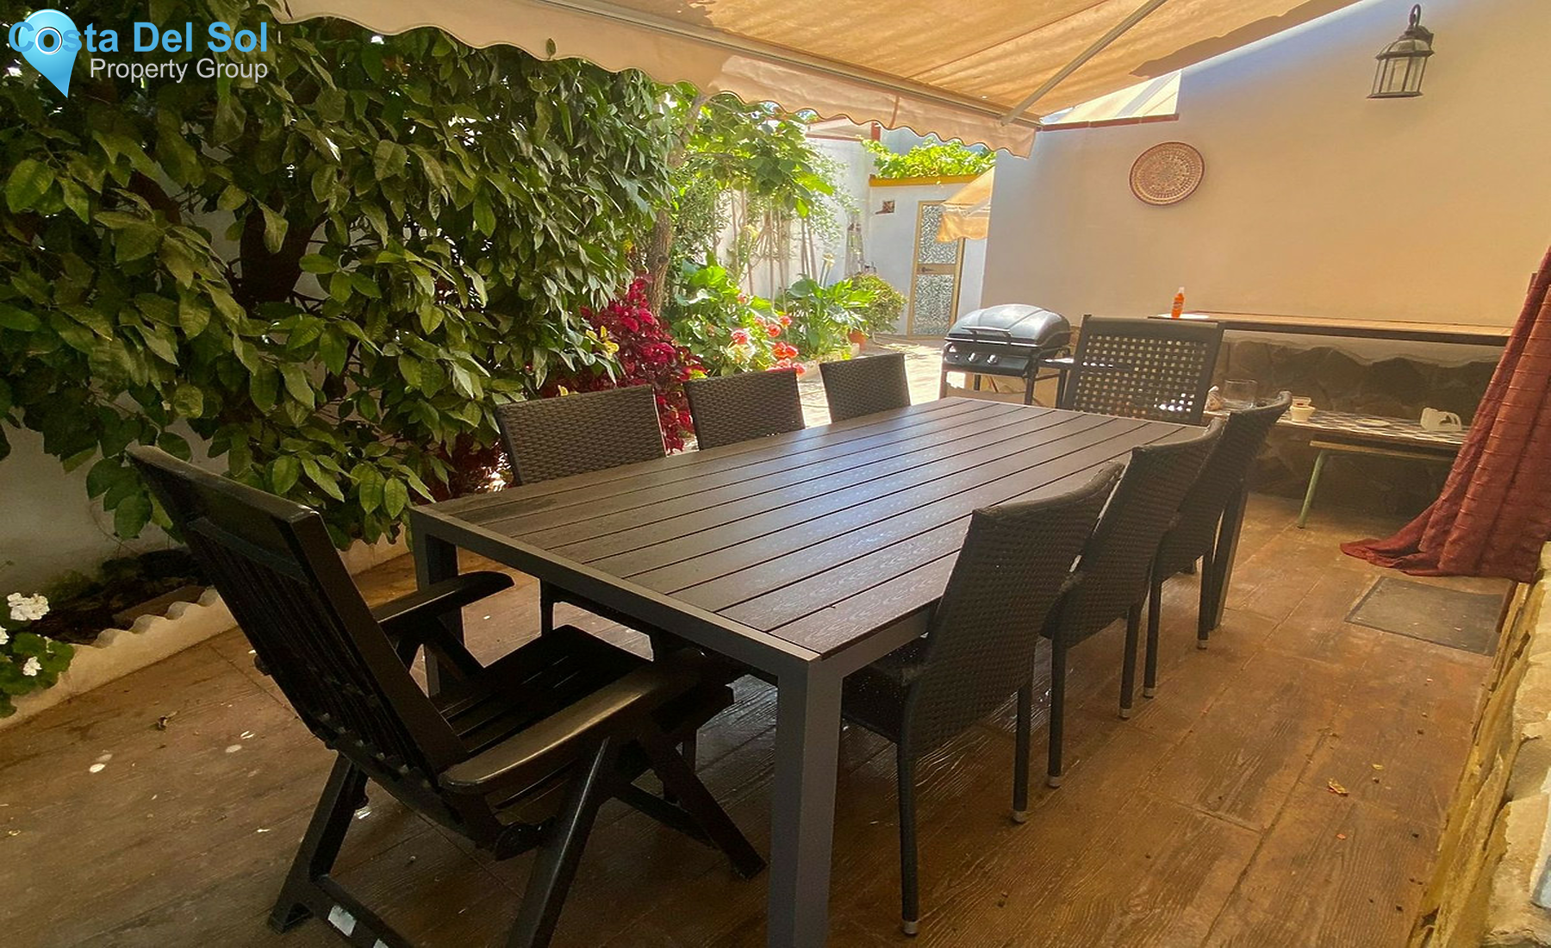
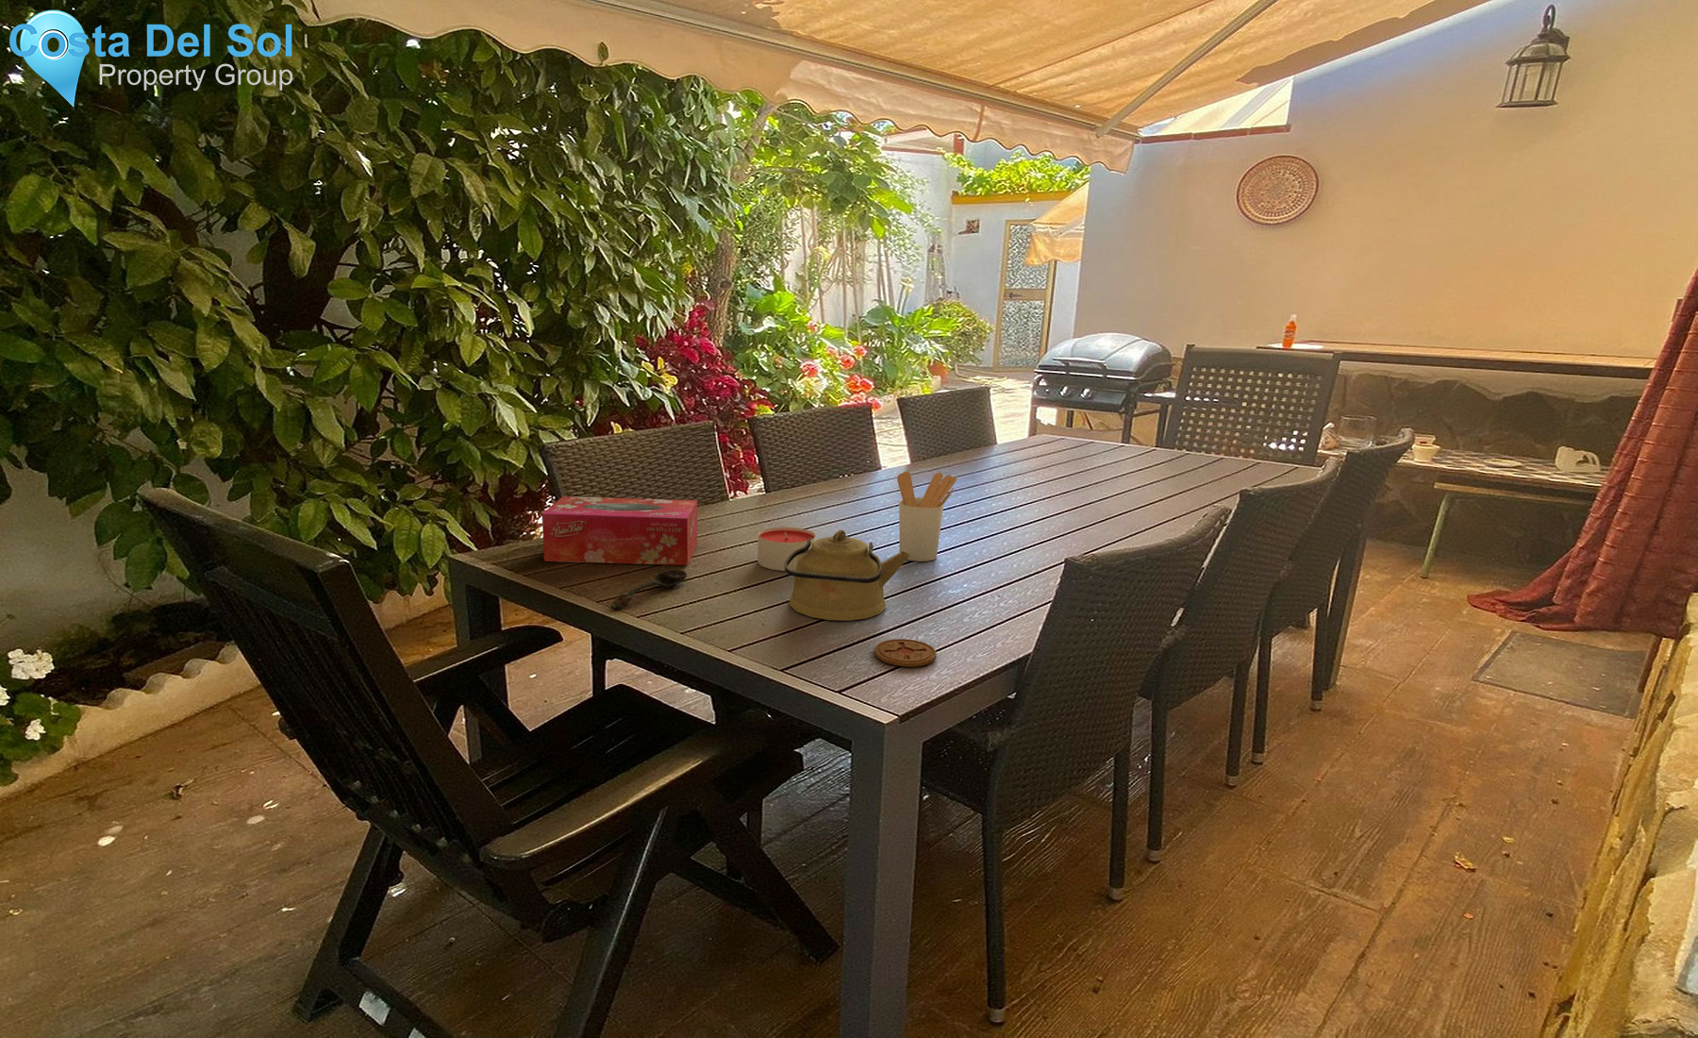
+ tissue box [541,496,699,566]
+ spoon [610,569,688,610]
+ candle [757,526,817,572]
+ utensil holder [896,470,957,563]
+ kettle [784,530,911,622]
+ coaster [873,638,936,668]
